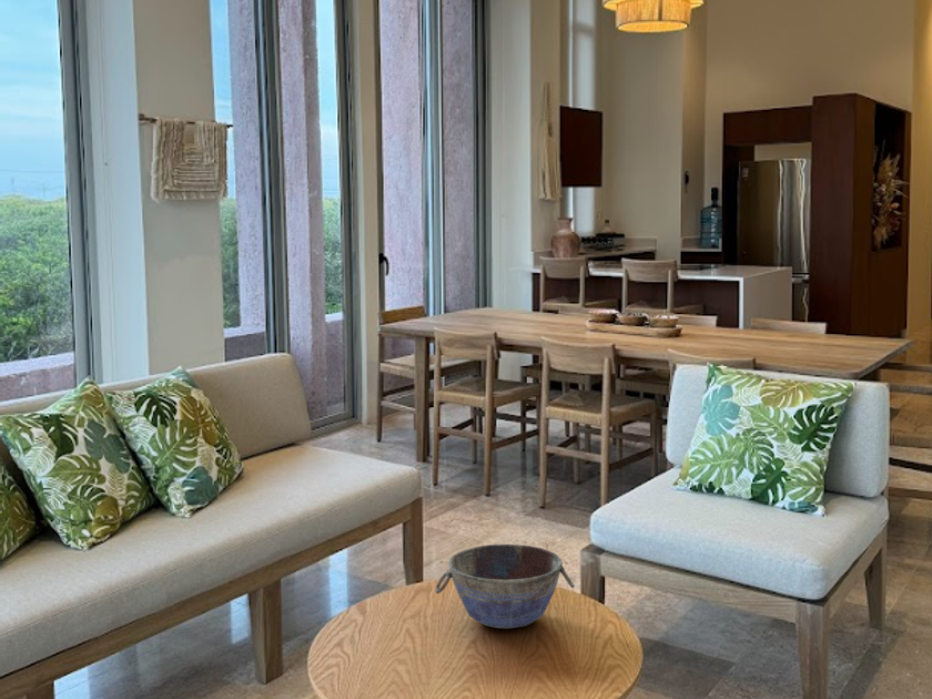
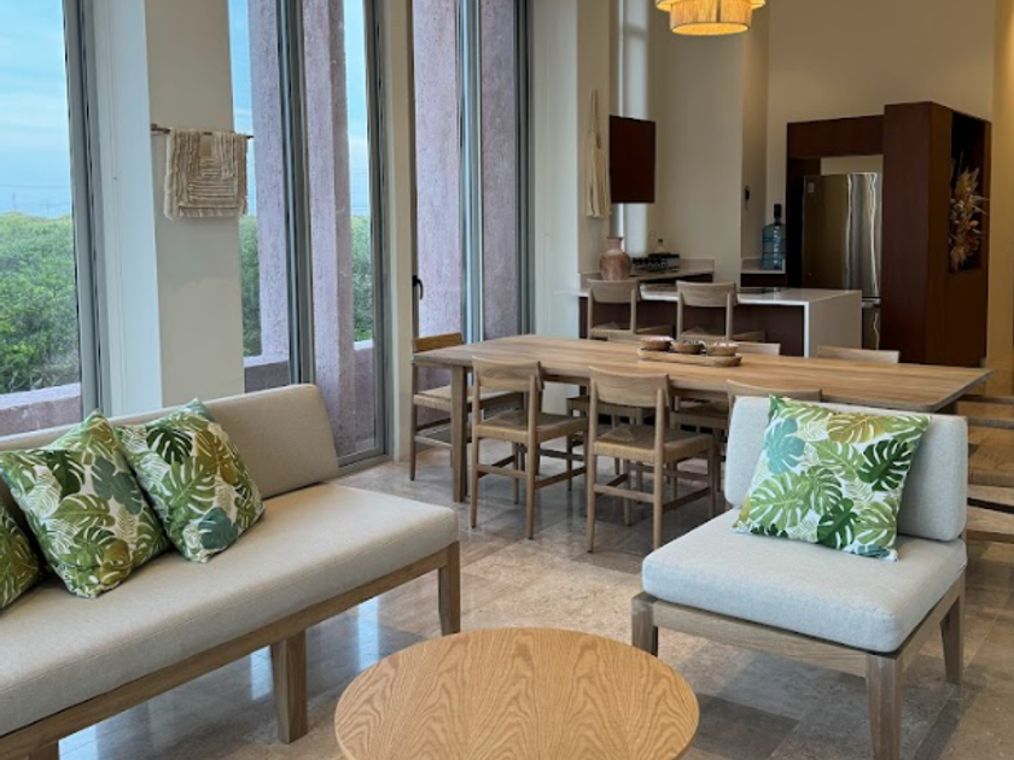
- bowl [434,543,576,629]
